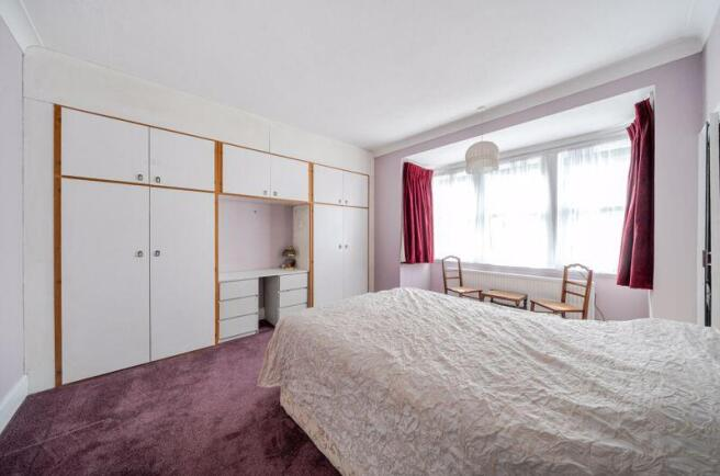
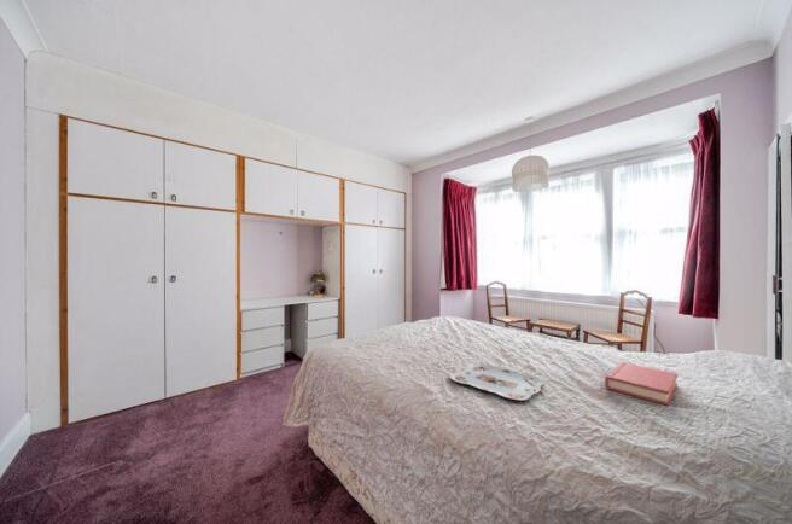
+ hardback book [604,361,679,407]
+ serving tray [449,362,544,402]
